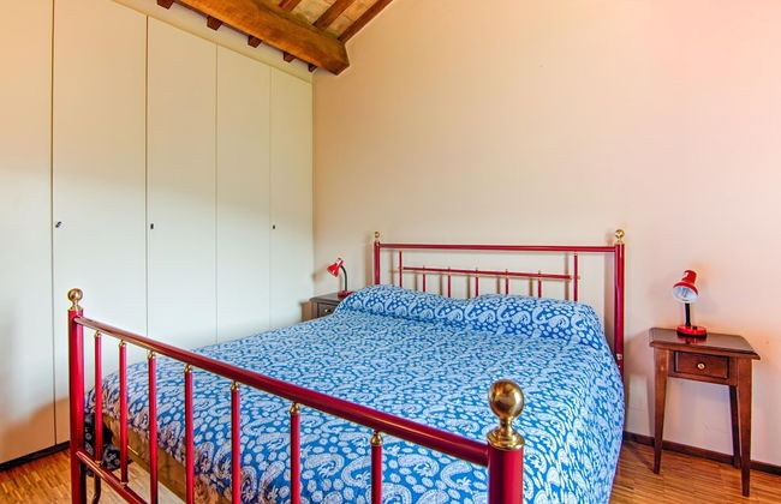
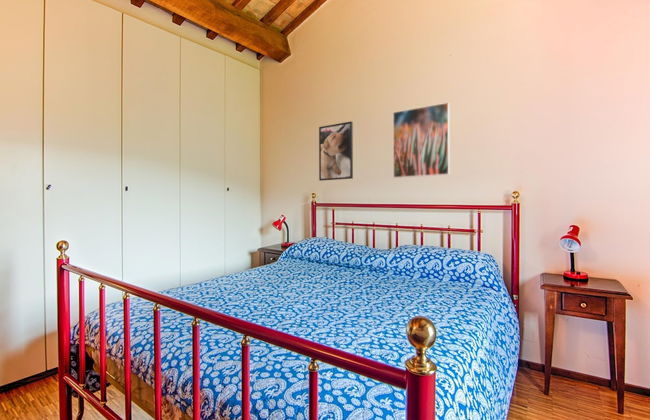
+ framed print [318,120,354,182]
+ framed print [392,101,451,179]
